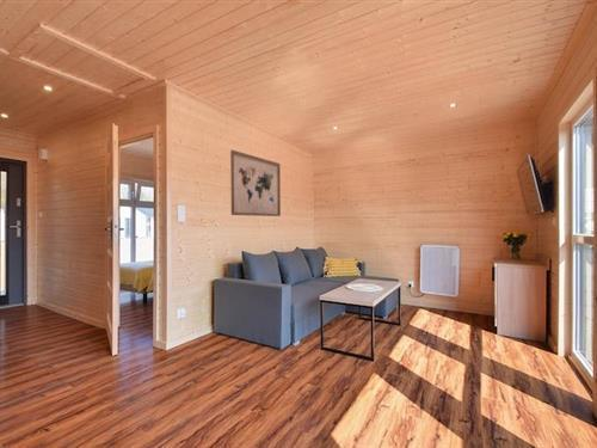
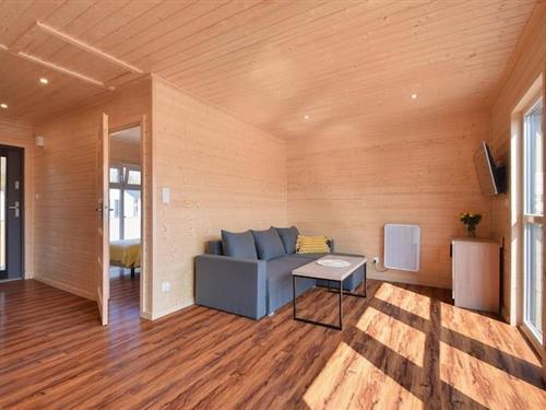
- wall art [229,148,282,217]
